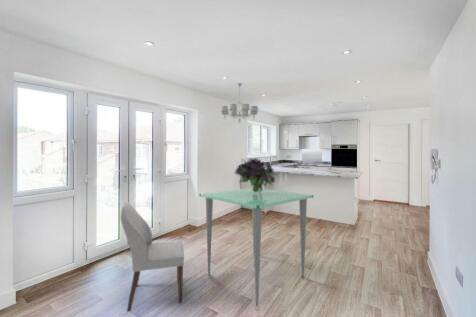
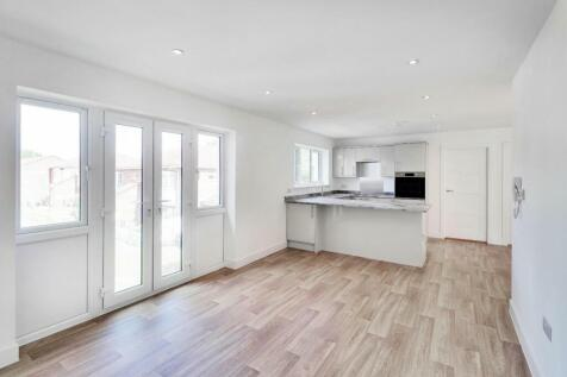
- dining table [199,187,314,307]
- bouquet [234,157,276,193]
- chair [120,201,185,313]
- chandelier [220,82,259,123]
